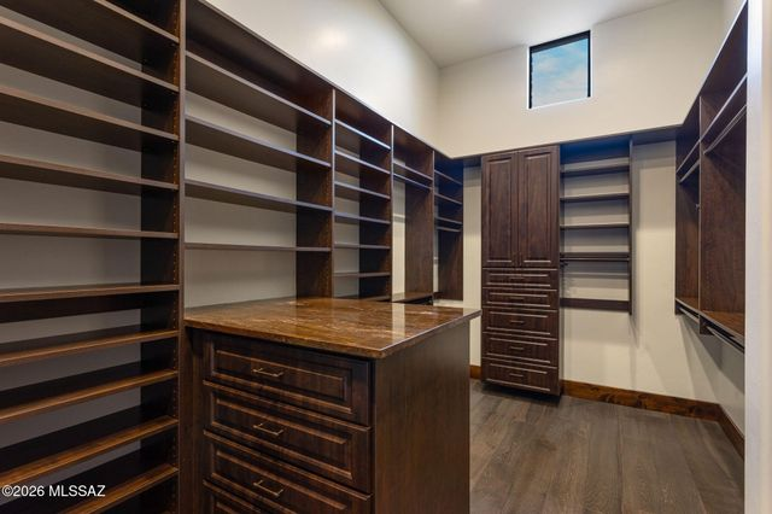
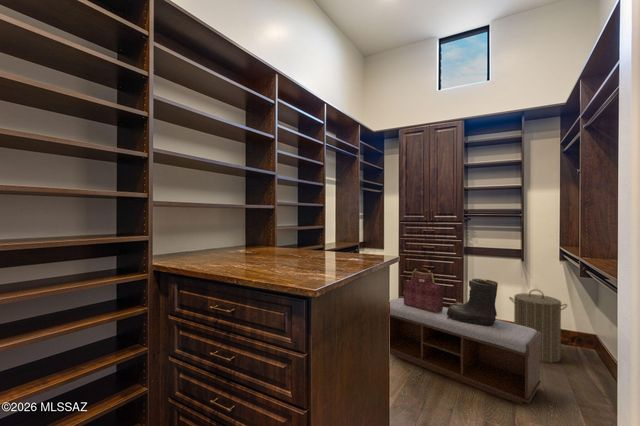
+ bench [389,297,542,406]
+ boots [446,278,499,326]
+ handbag [403,267,444,313]
+ laundry hamper [508,288,568,364]
